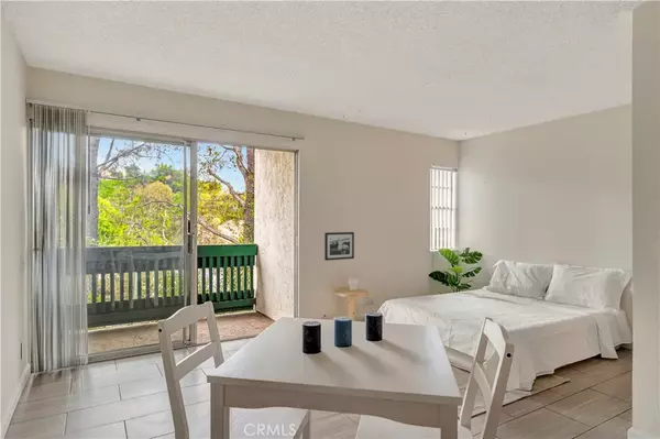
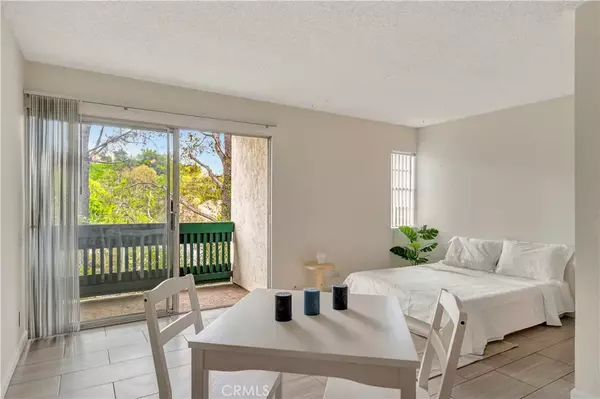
- picture frame [323,231,355,262]
